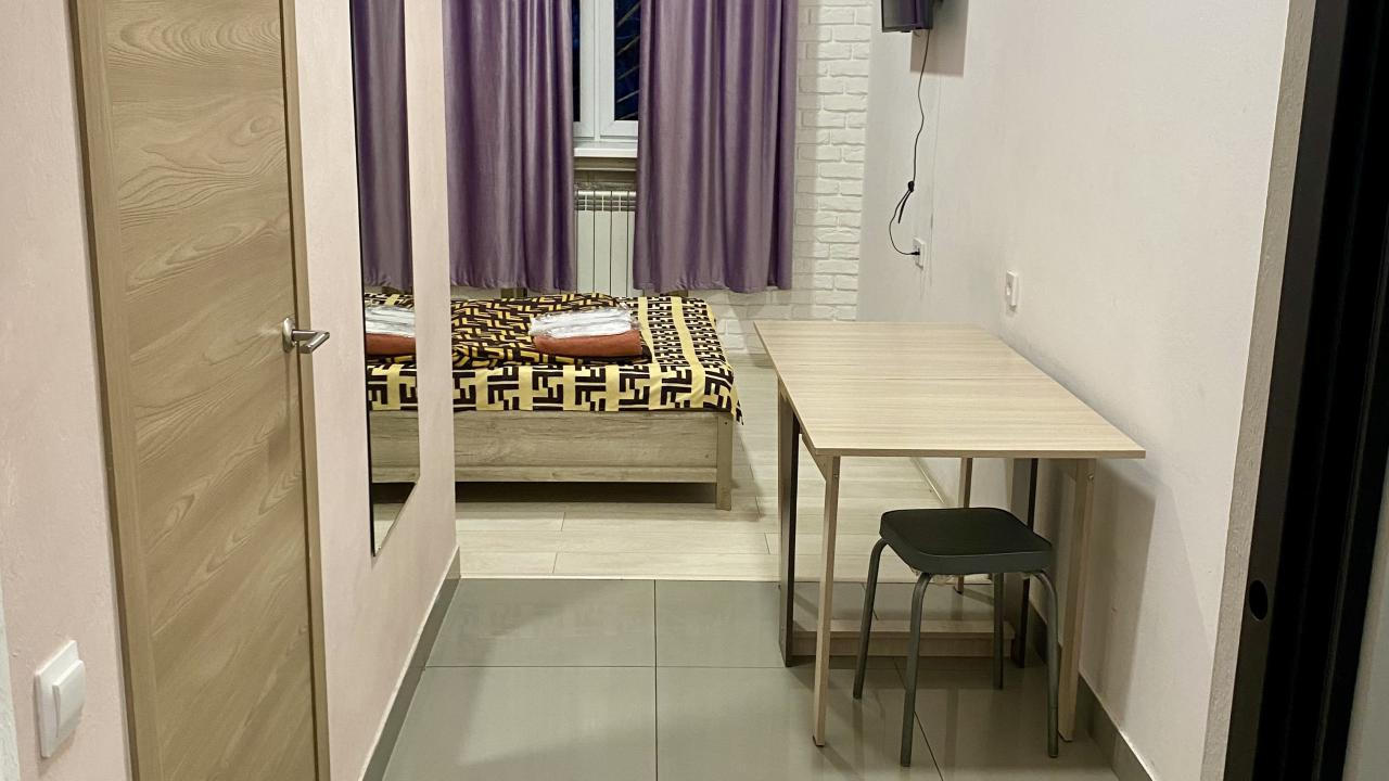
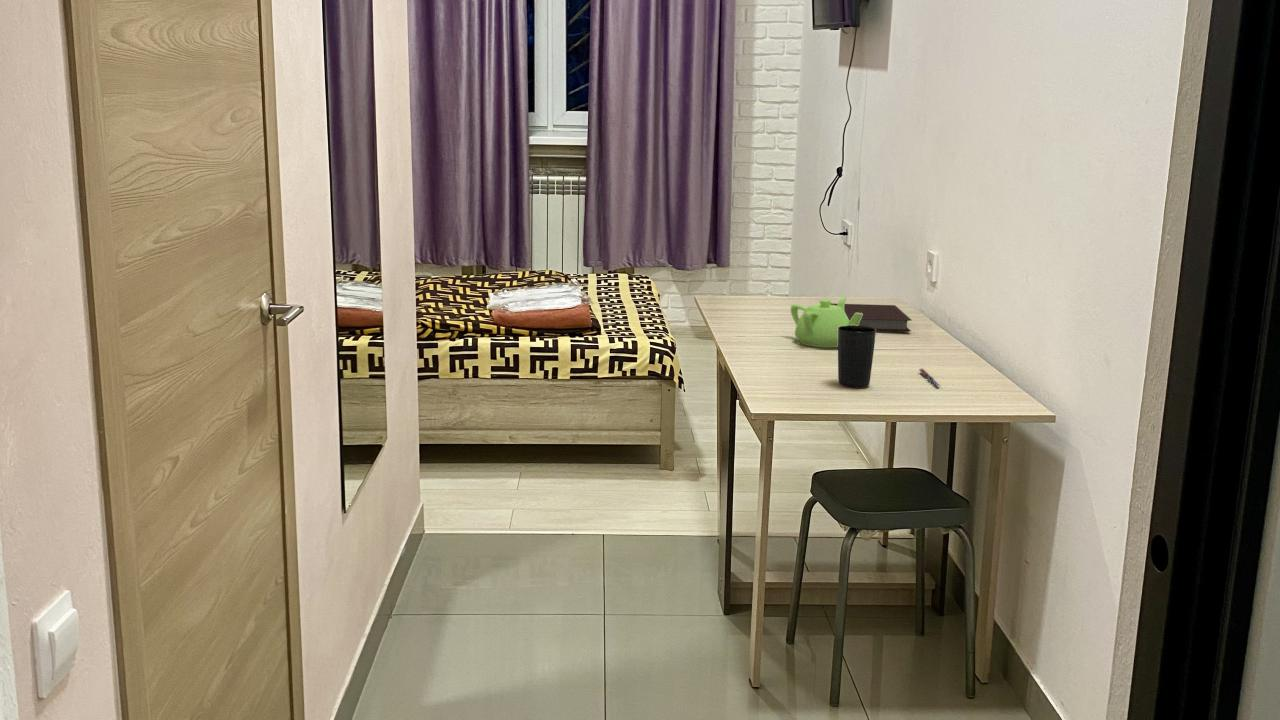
+ cup [837,325,877,388]
+ teapot [790,296,863,349]
+ pen [918,367,941,388]
+ notebook [830,302,913,332]
